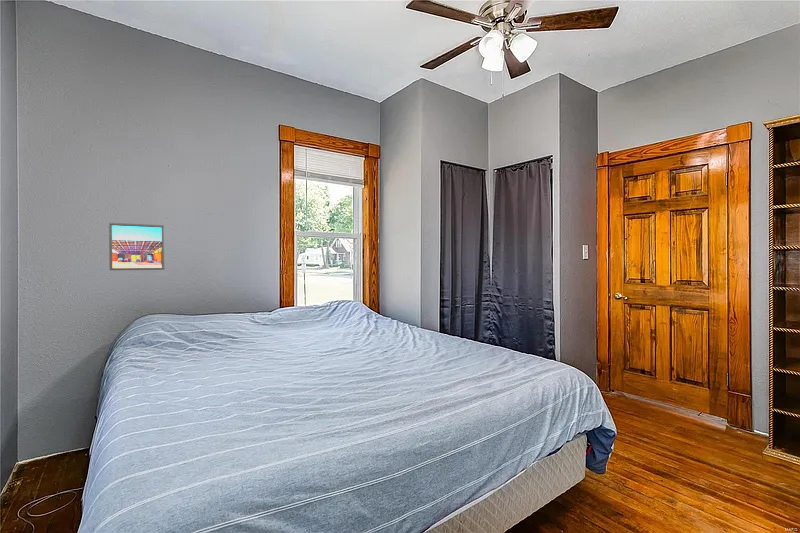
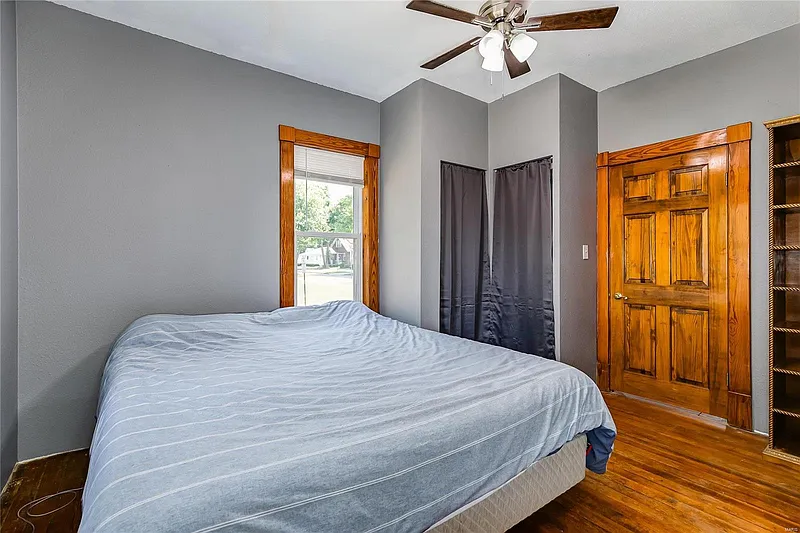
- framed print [108,222,165,271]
